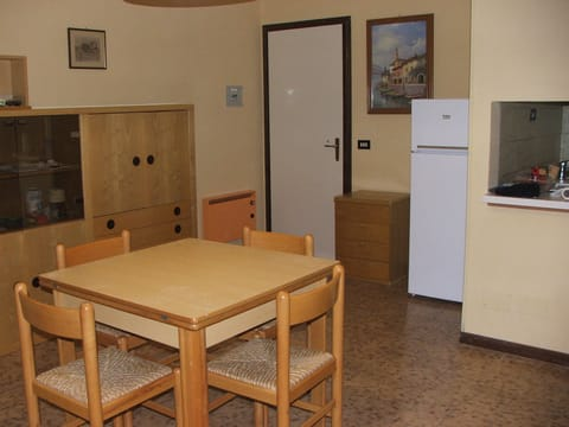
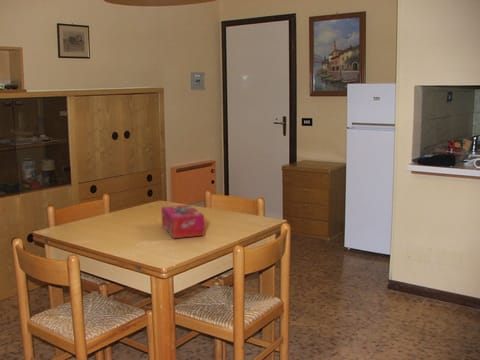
+ tissue box [160,204,206,239]
